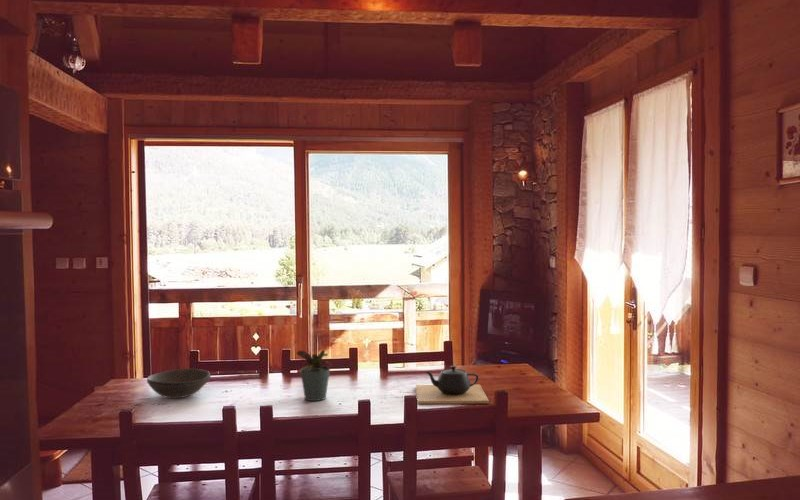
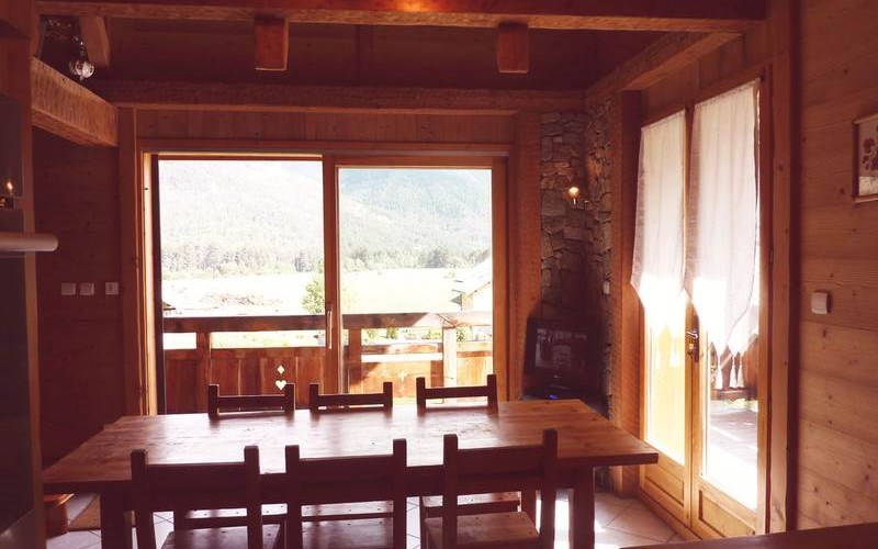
- potted plant [296,343,333,402]
- bowl [146,368,212,399]
- teapot [415,365,490,405]
